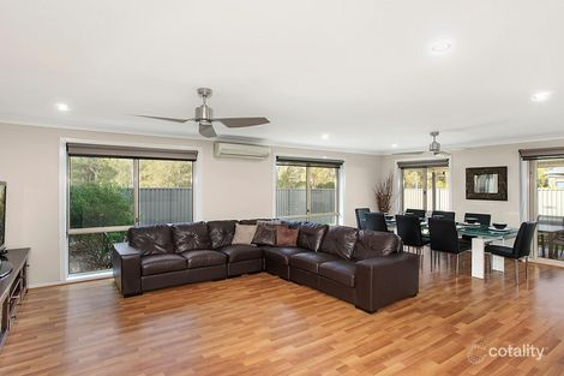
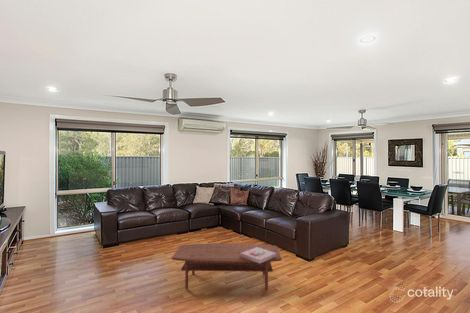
+ decorative box [240,247,276,263]
+ coffee table [171,242,283,292]
